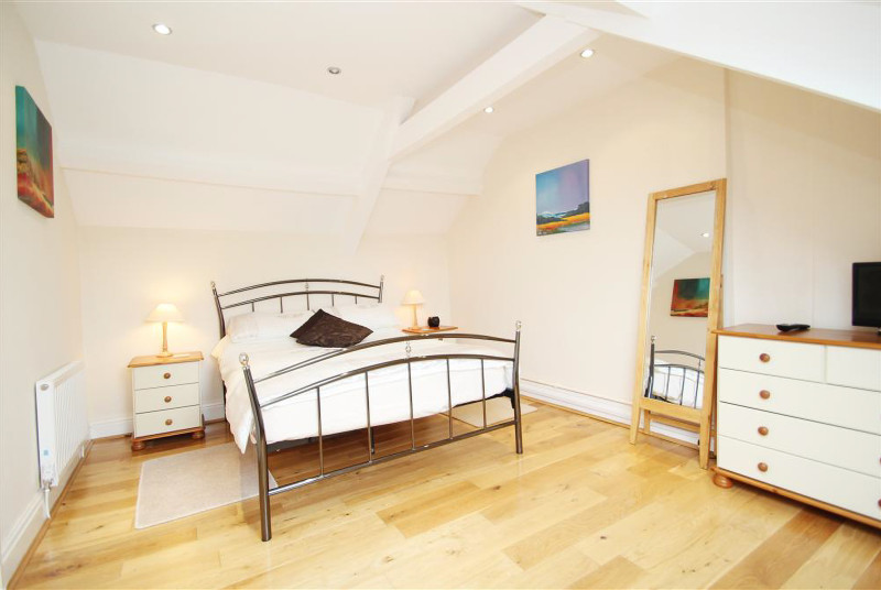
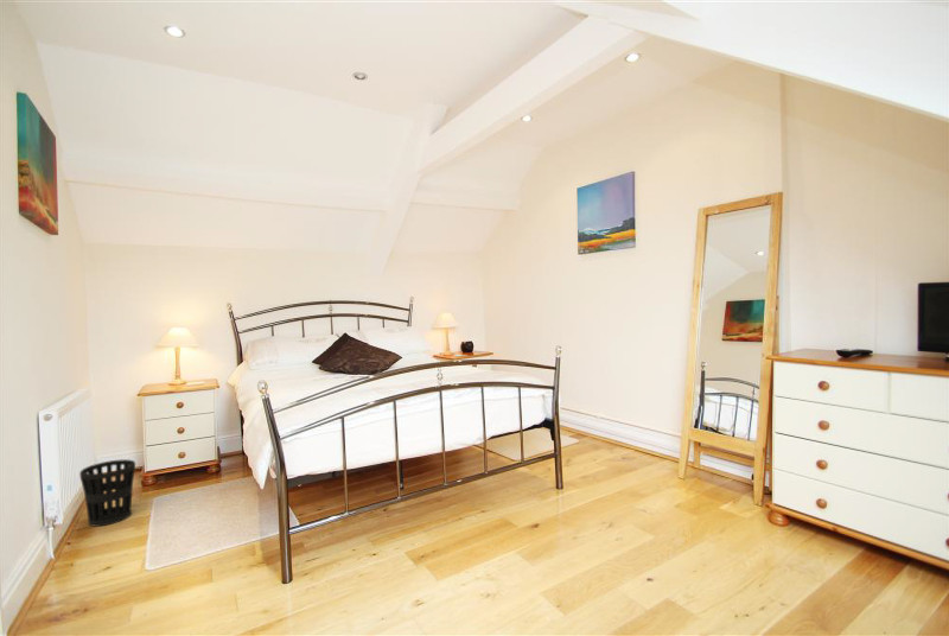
+ wastebasket [78,458,136,528]
